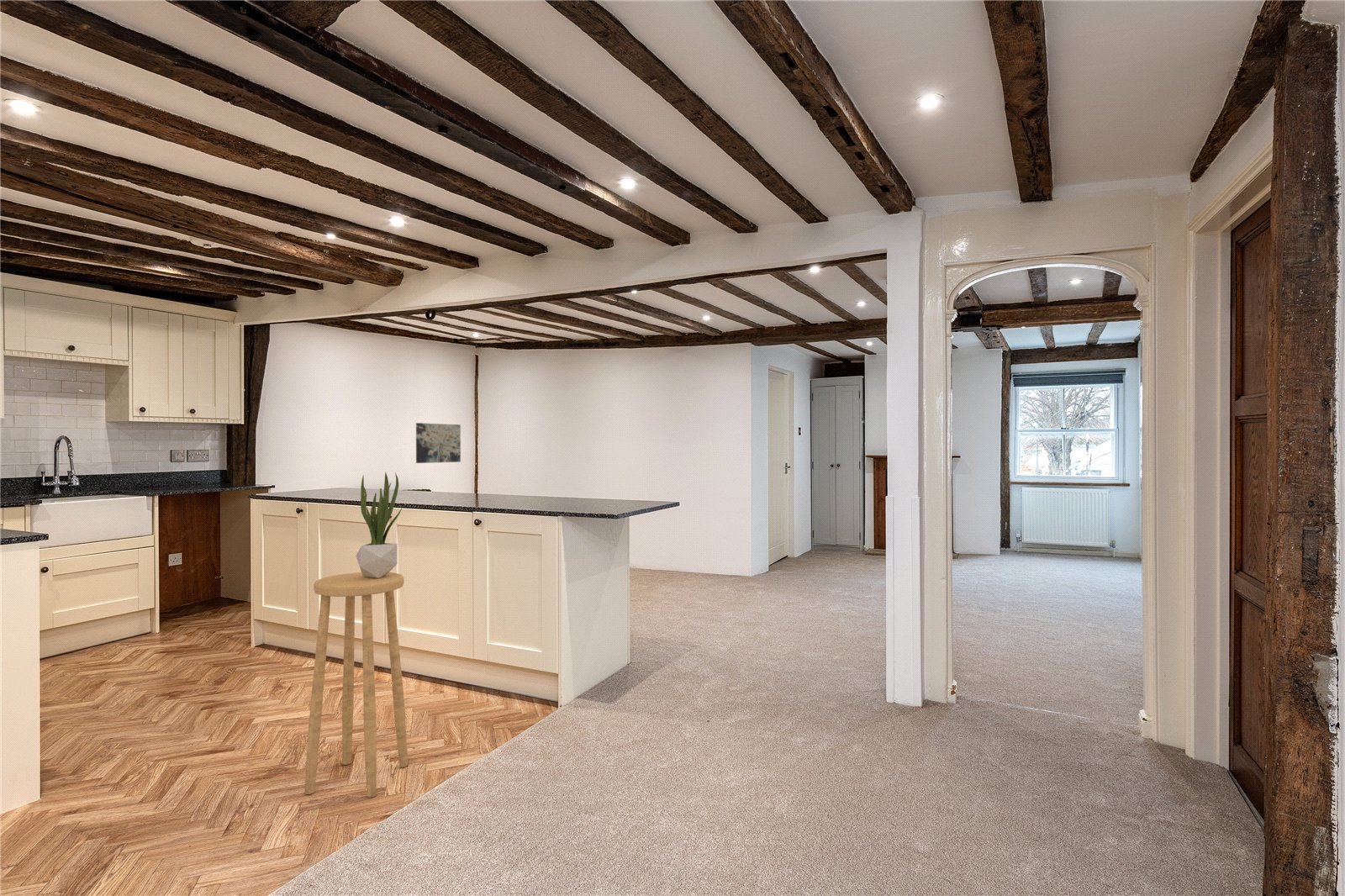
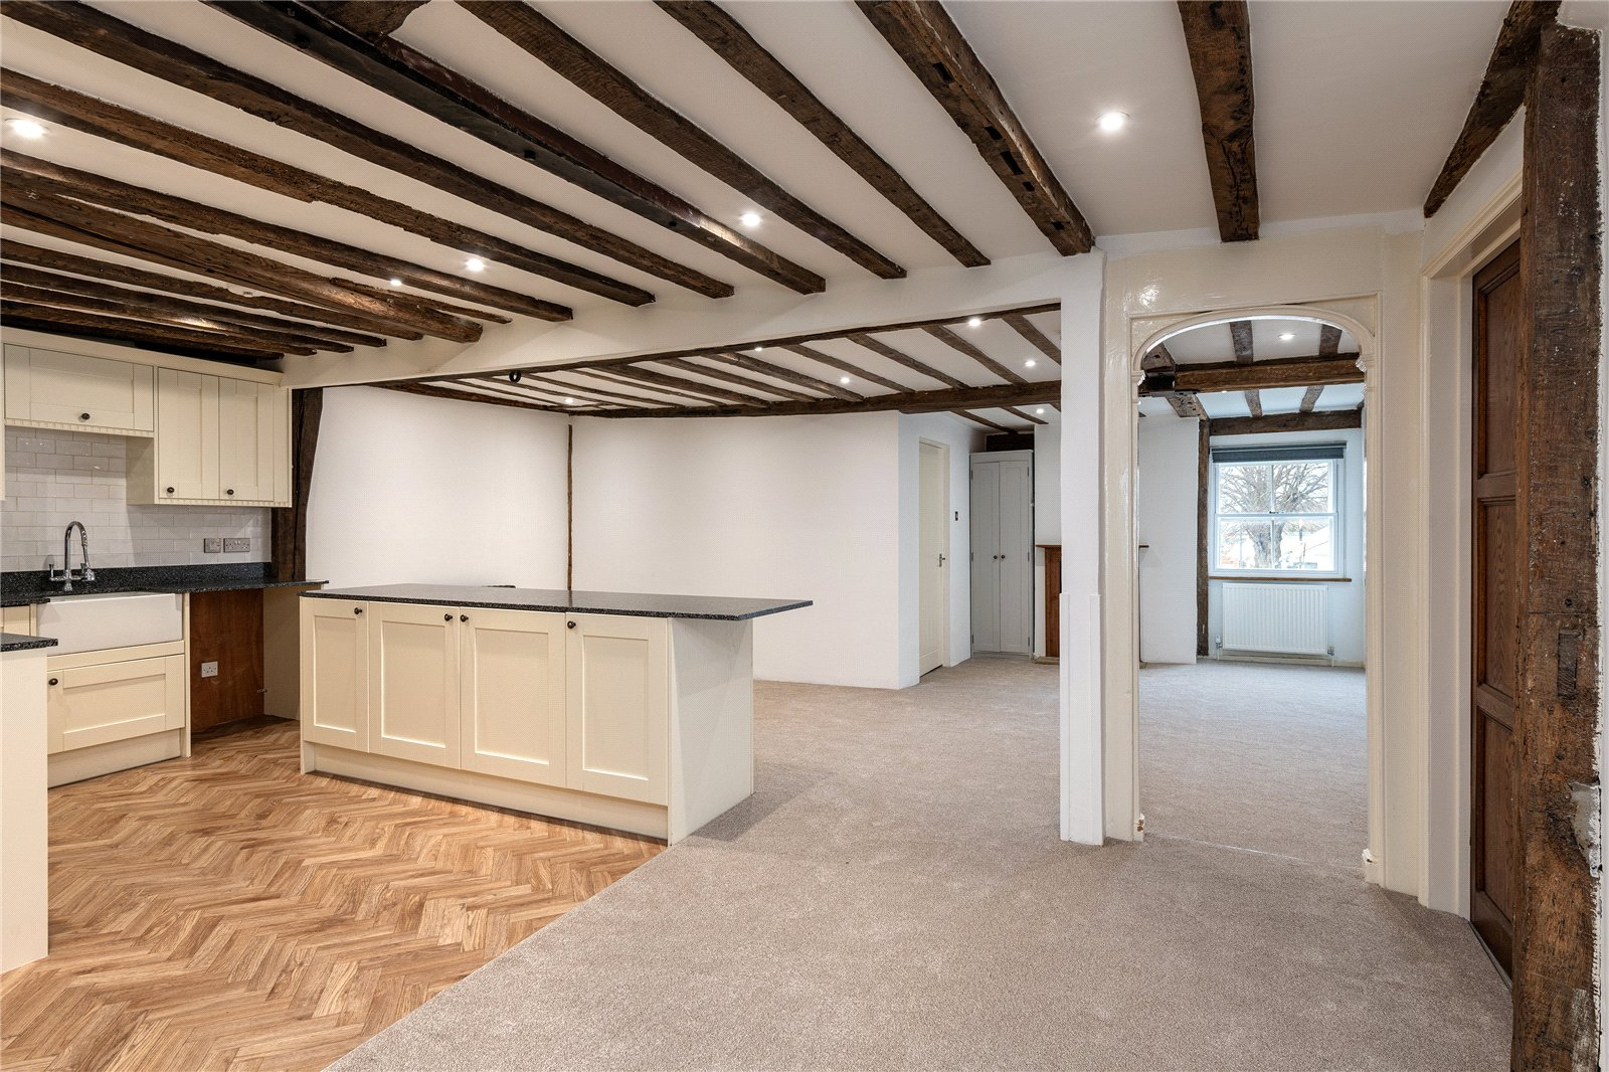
- potted plant [356,472,403,578]
- stool [304,572,409,798]
- wall art [415,422,462,464]
